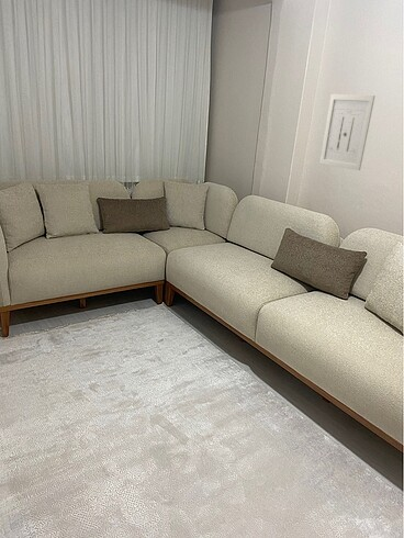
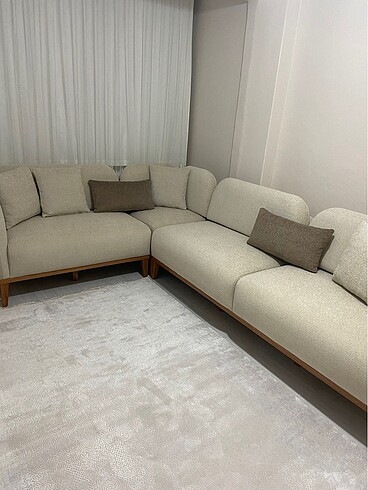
- wall art [318,93,377,171]
